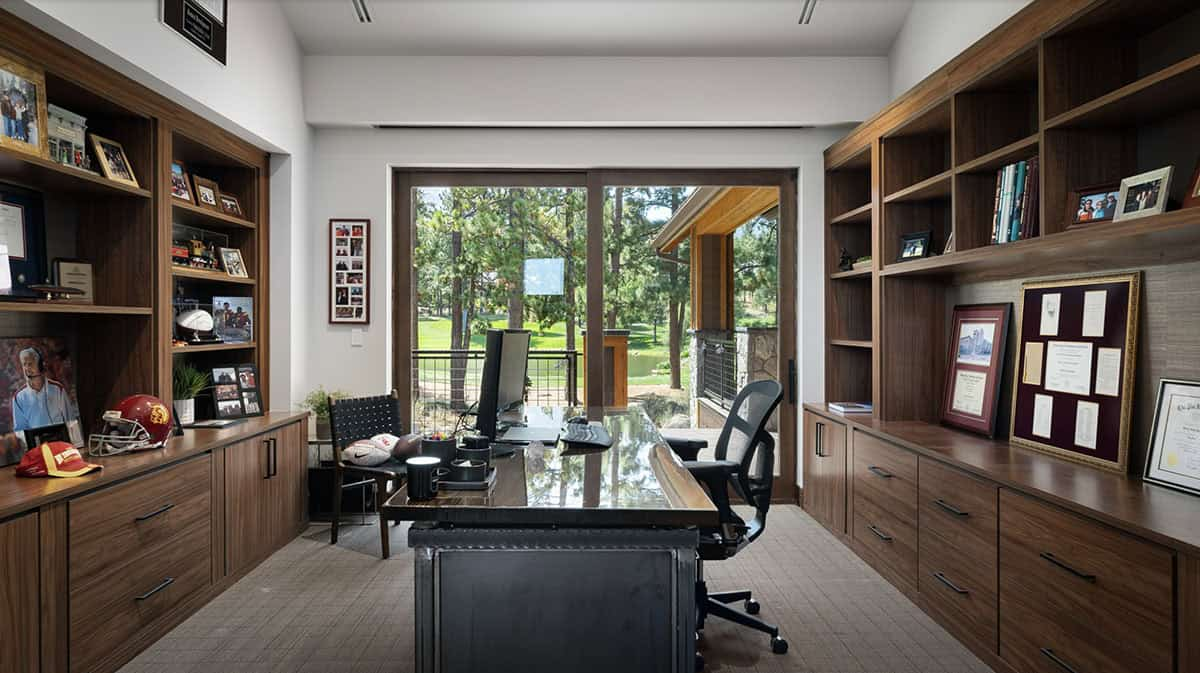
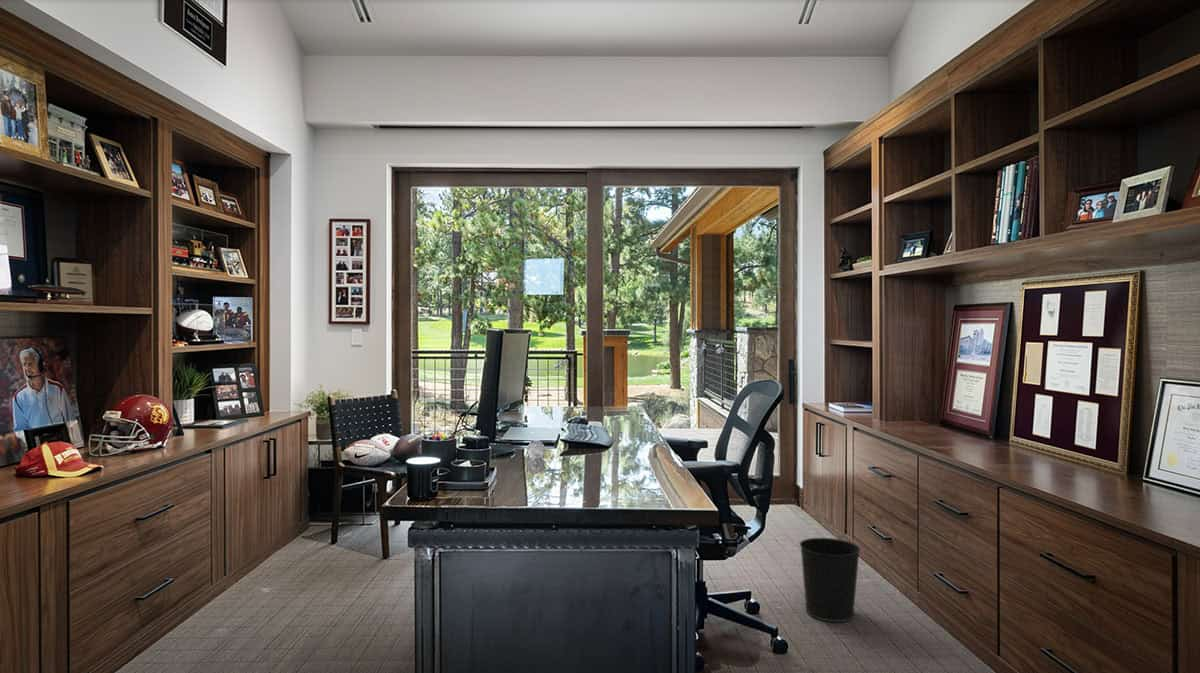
+ wastebasket [798,537,862,623]
